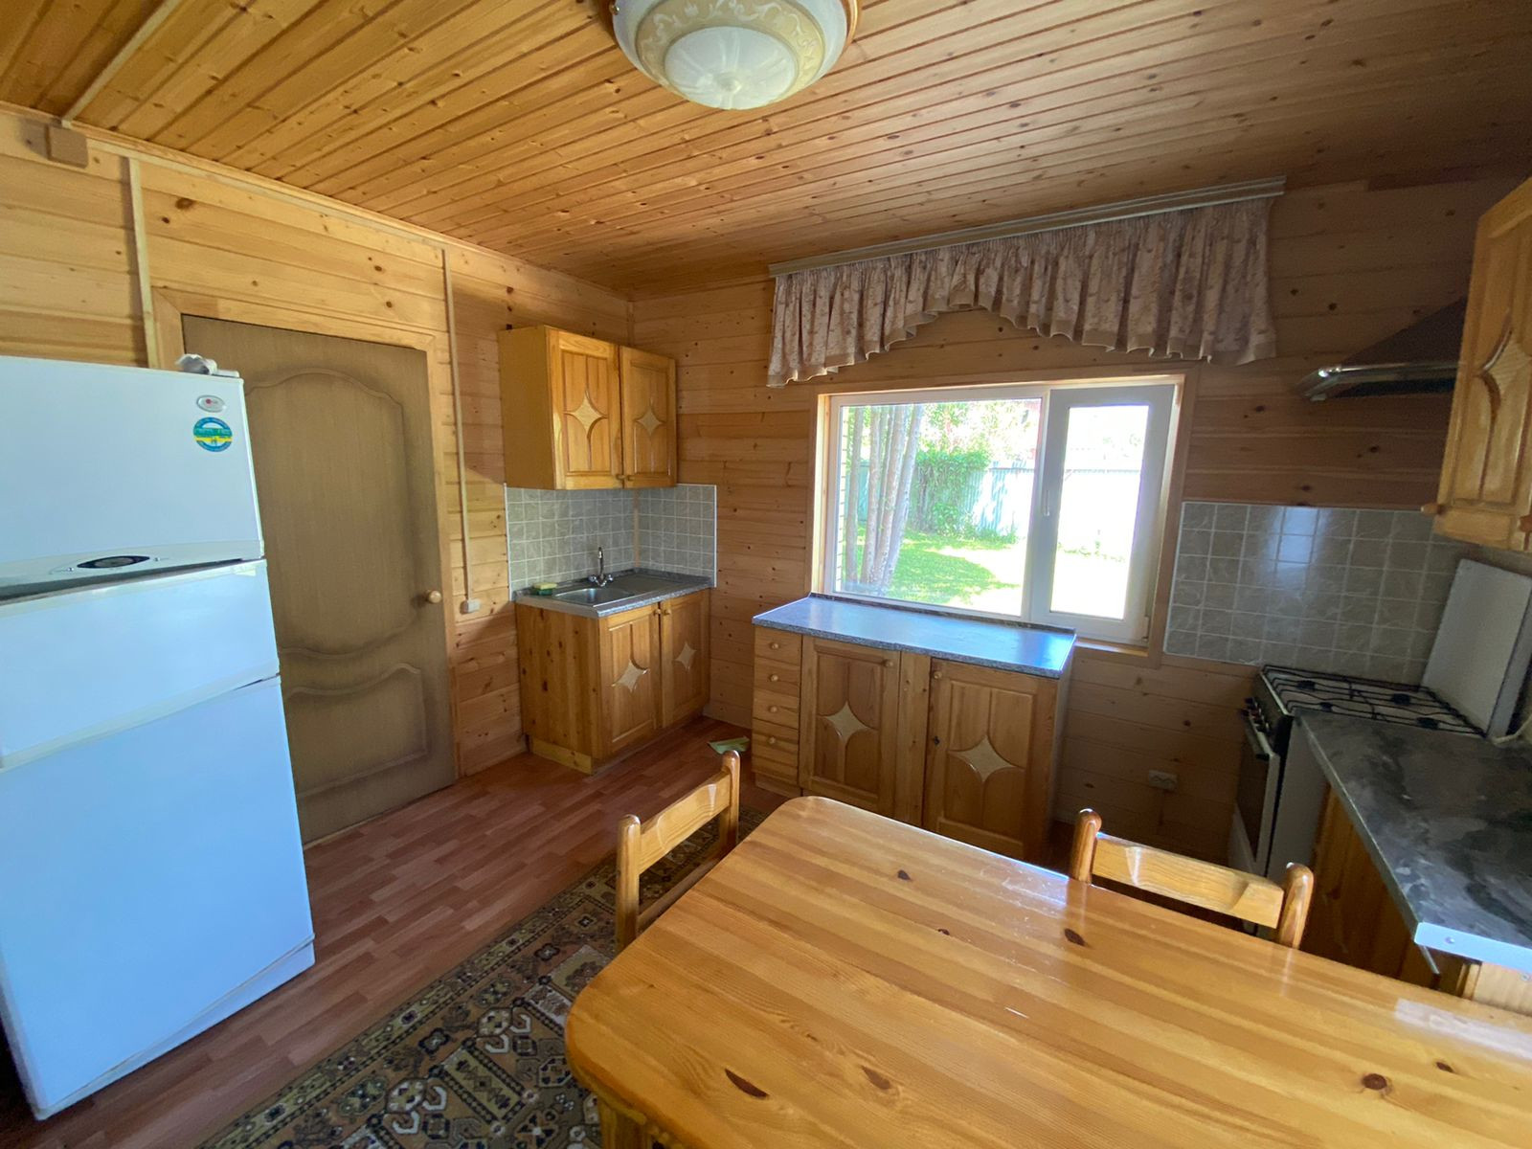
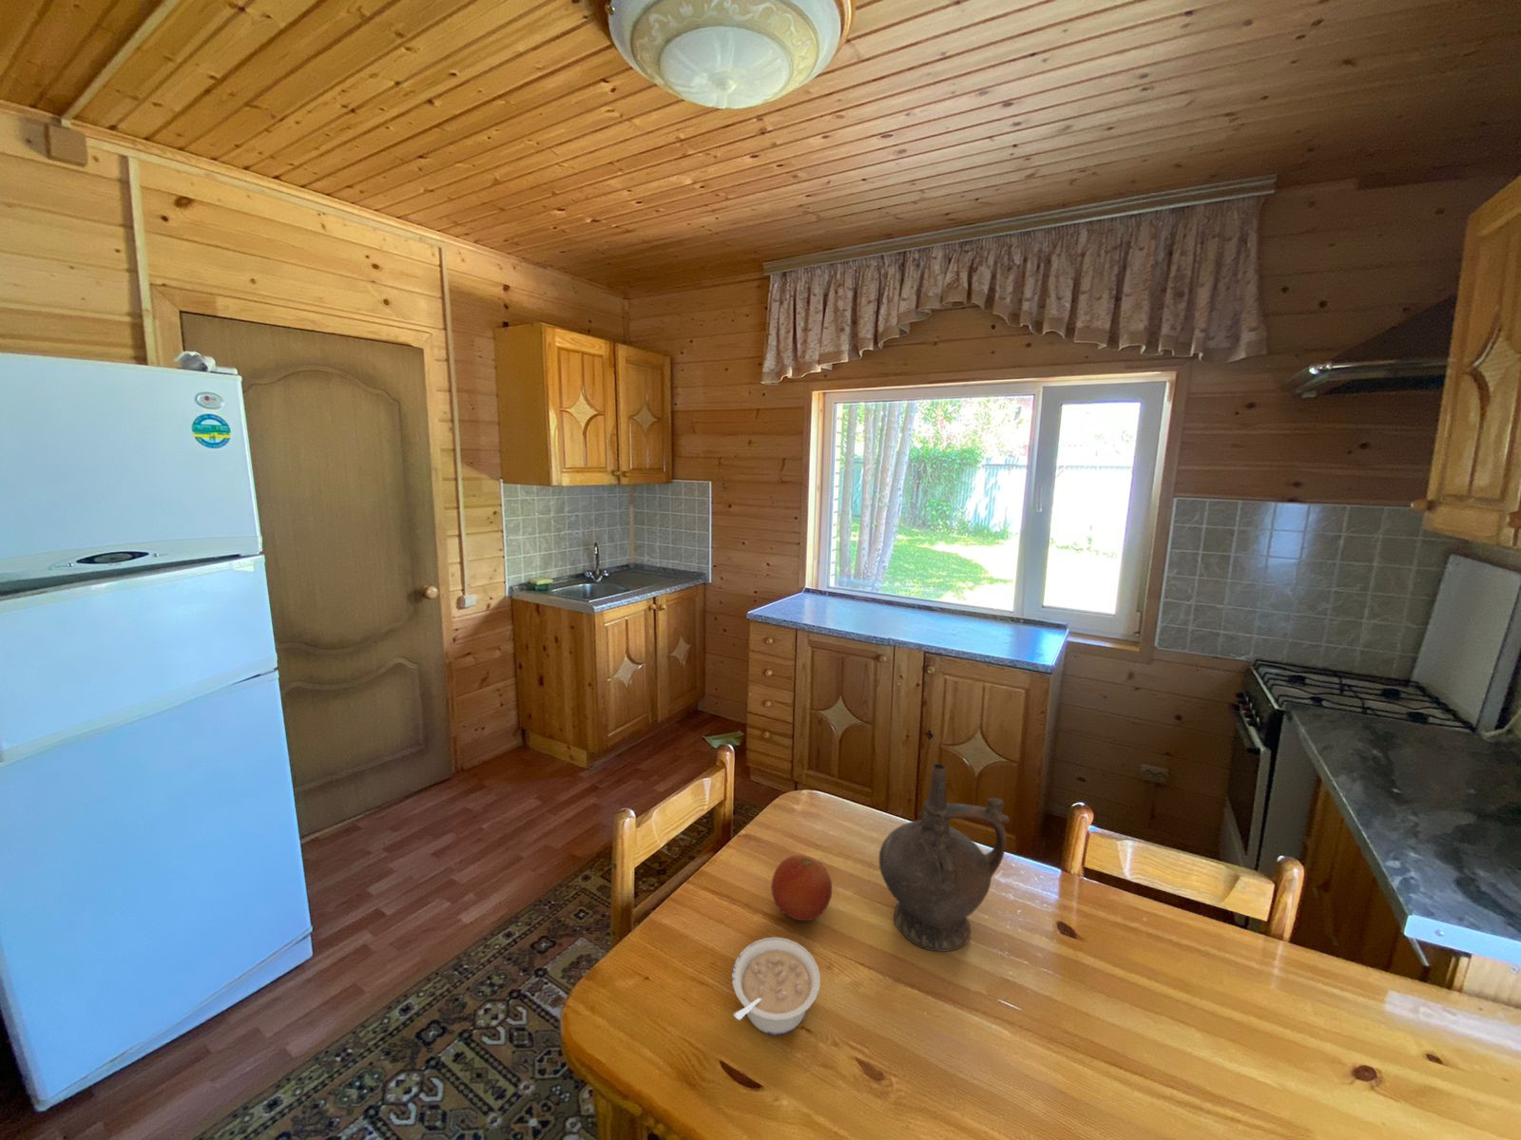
+ ceremonial vessel [878,763,1011,953]
+ fruit [770,854,832,922]
+ legume [731,936,822,1037]
